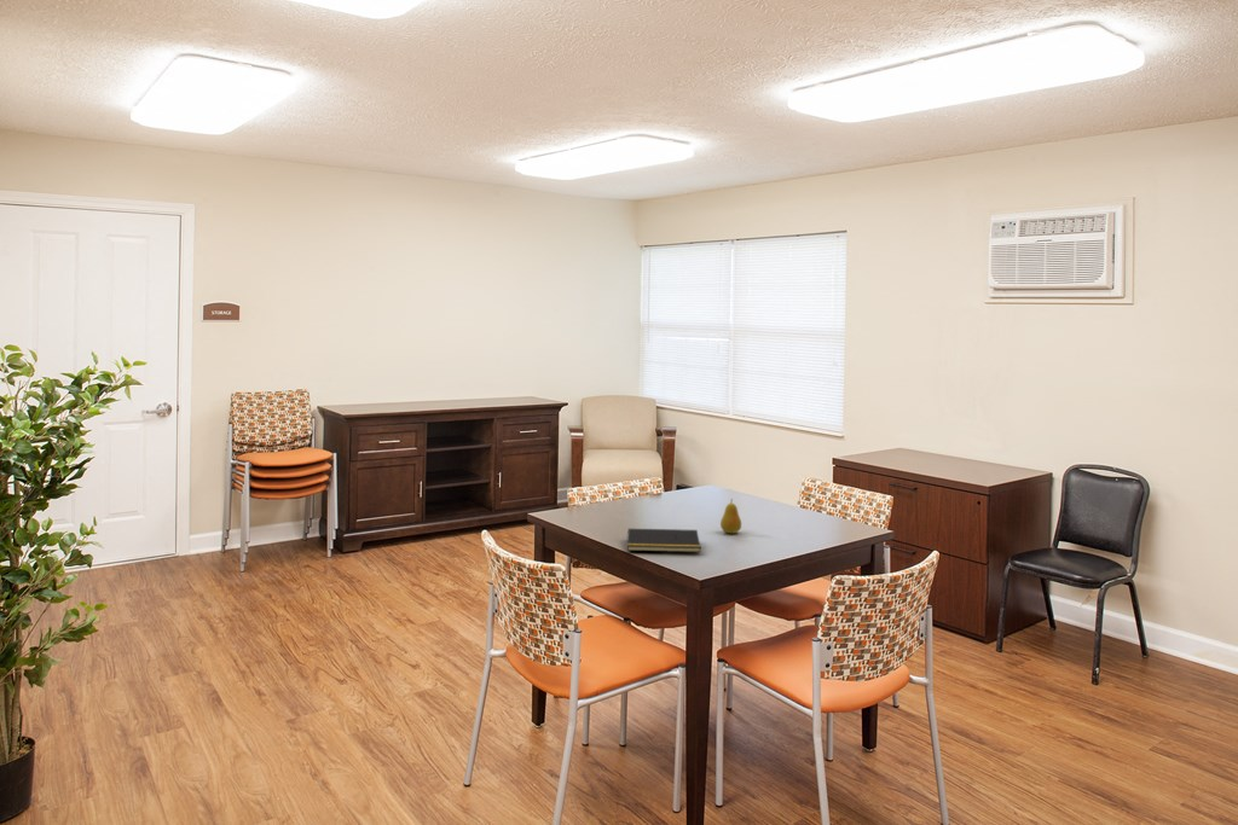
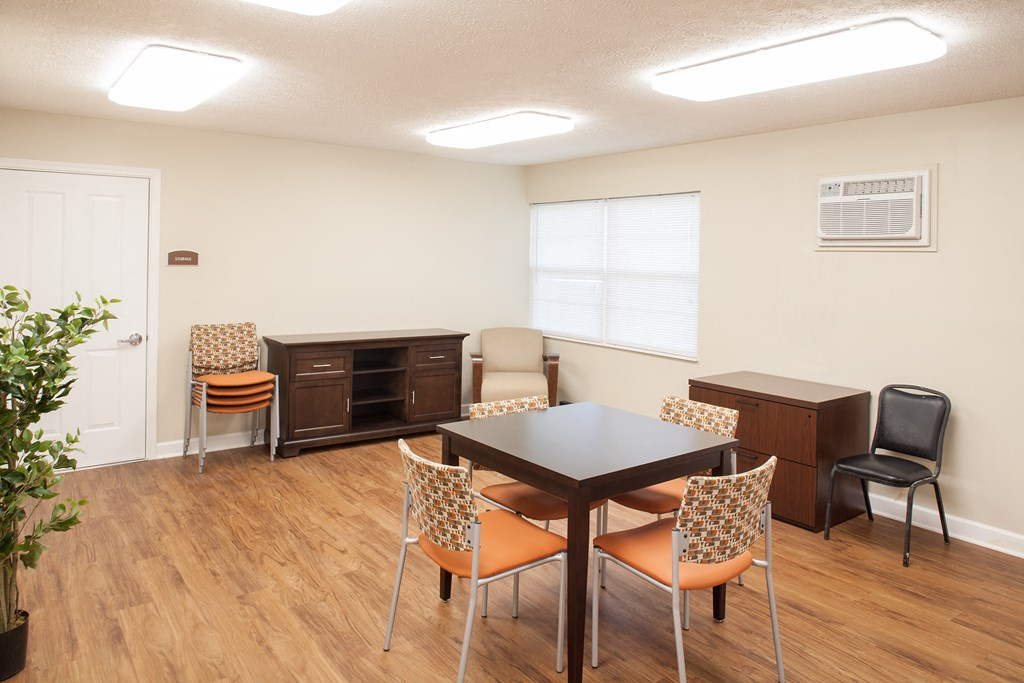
- fruit [719,498,742,534]
- notepad [625,528,701,553]
